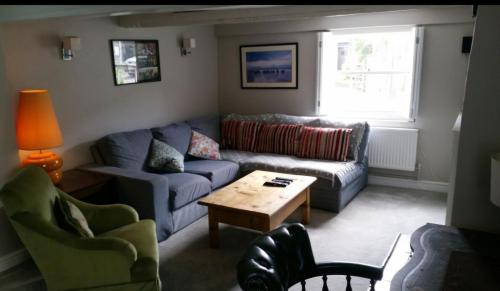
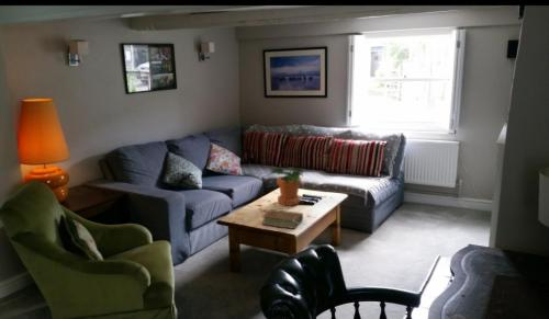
+ potted plant [268,164,304,207]
+ book [260,208,304,230]
